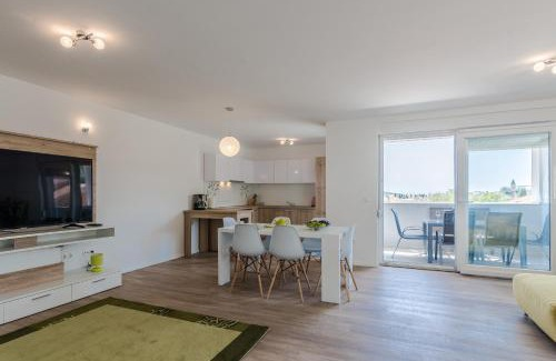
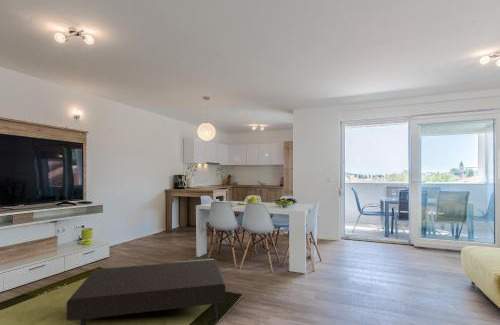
+ coffee table [66,258,226,325]
